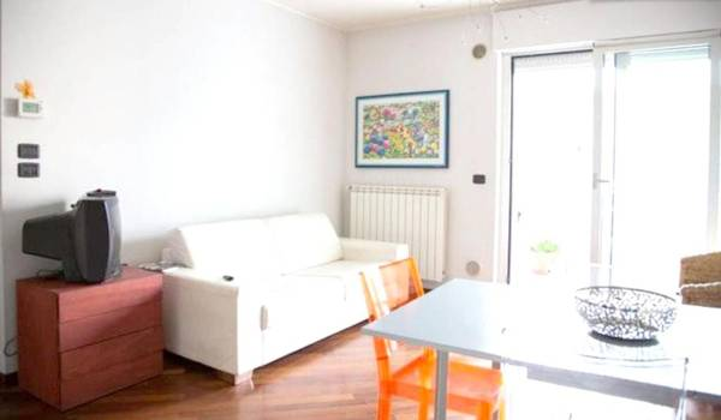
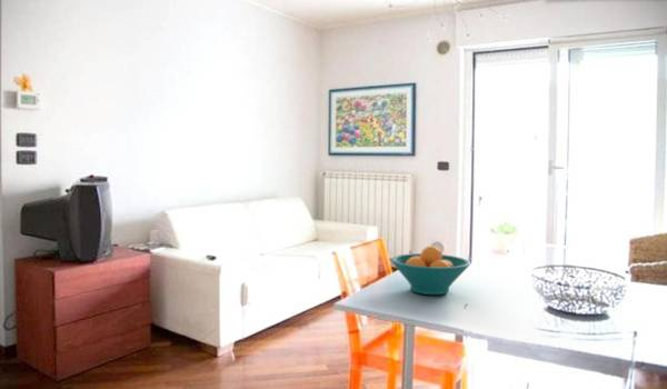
+ fruit bowl [390,245,471,296]
